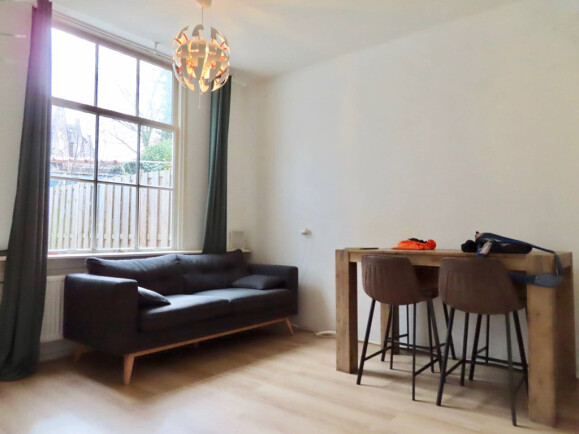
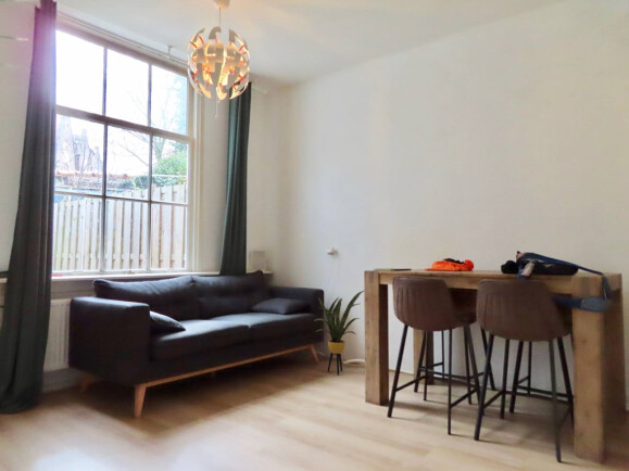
+ house plant [313,290,365,377]
